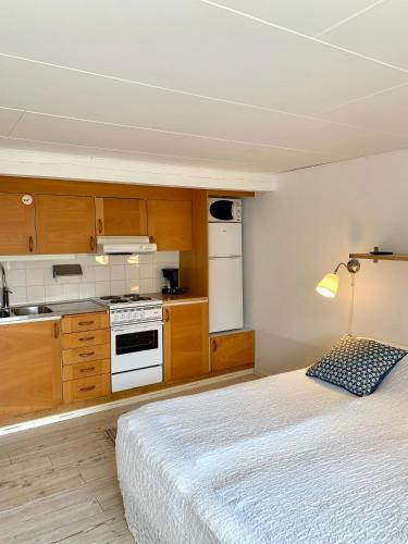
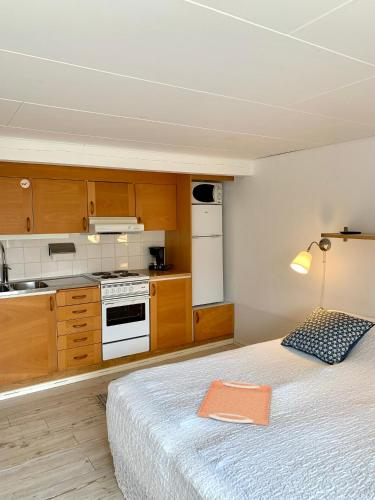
+ serving tray [197,379,273,427]
